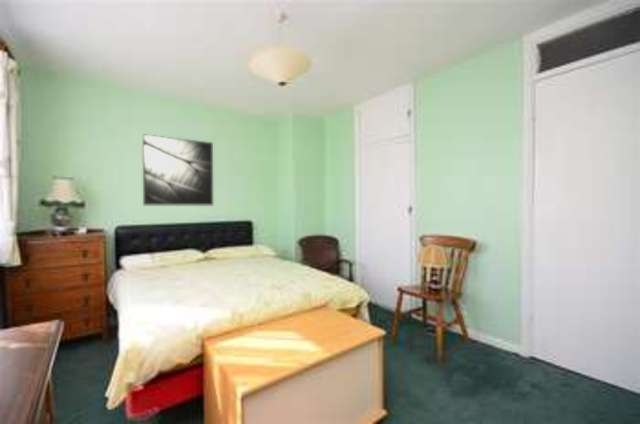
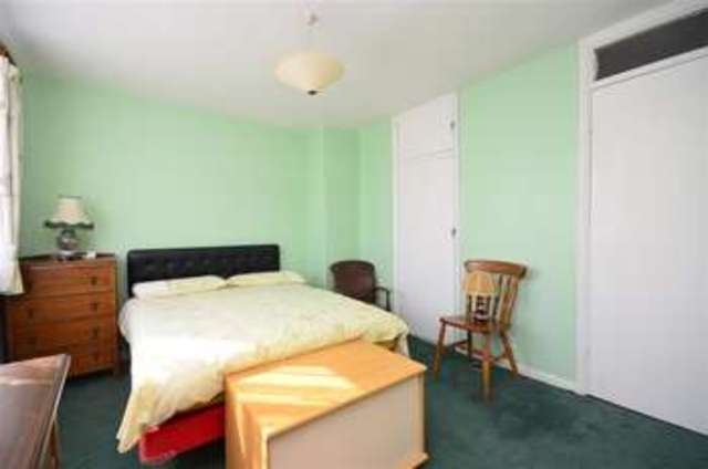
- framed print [141,133,214,206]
